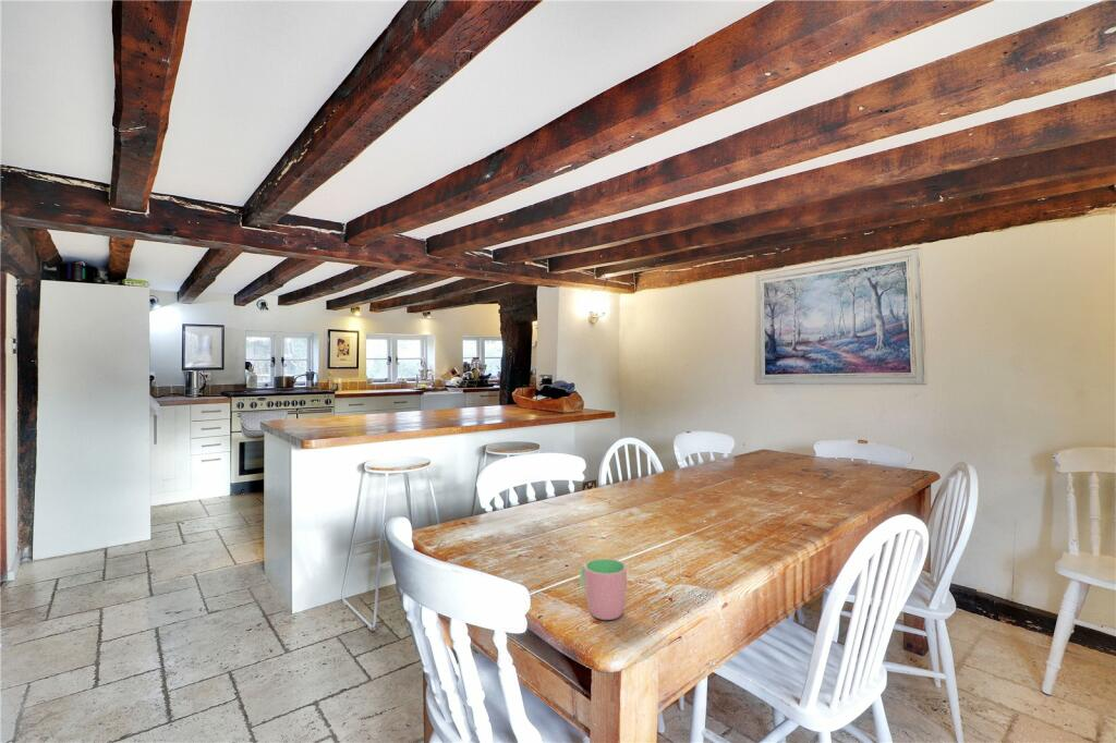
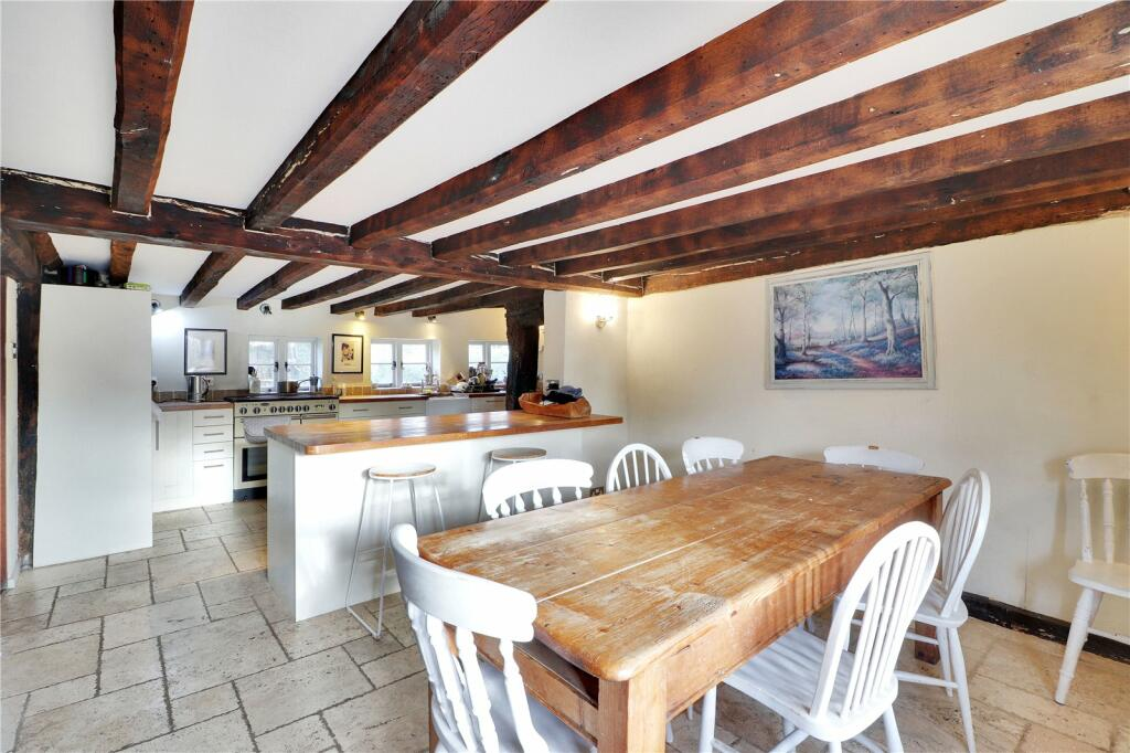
- cup [579,558,628,621]
